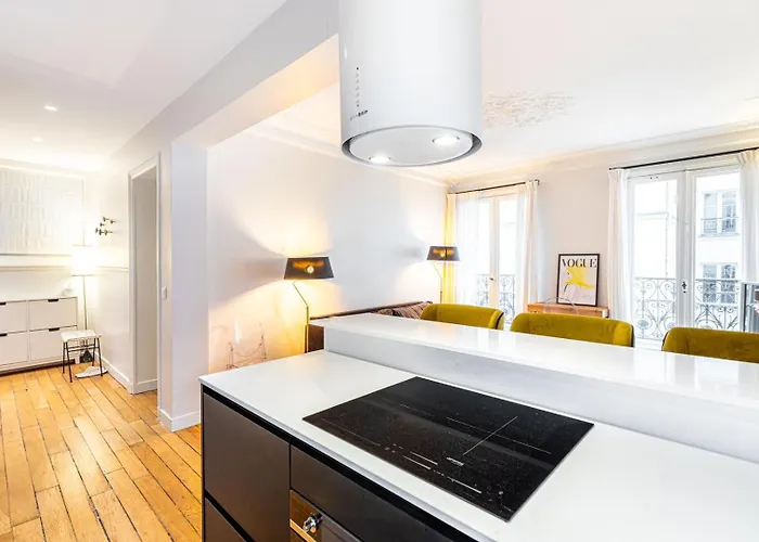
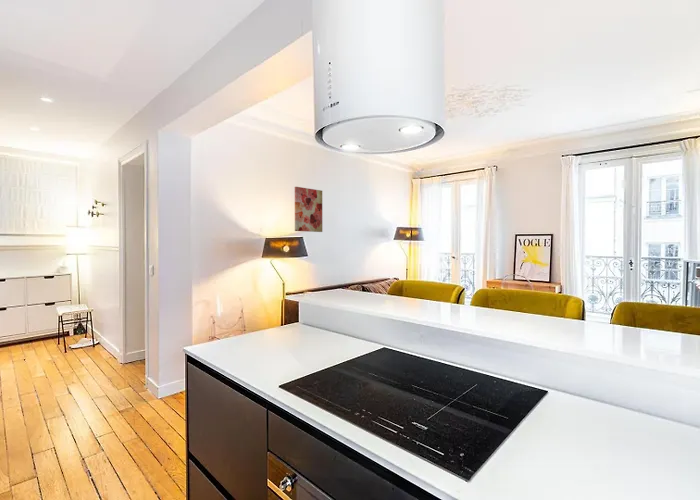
+ wall art [294,186,323,233]
